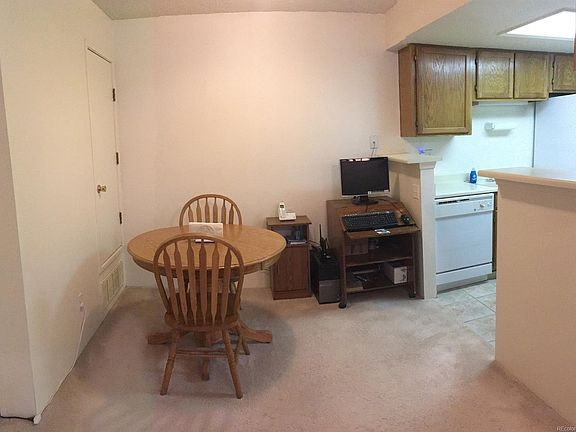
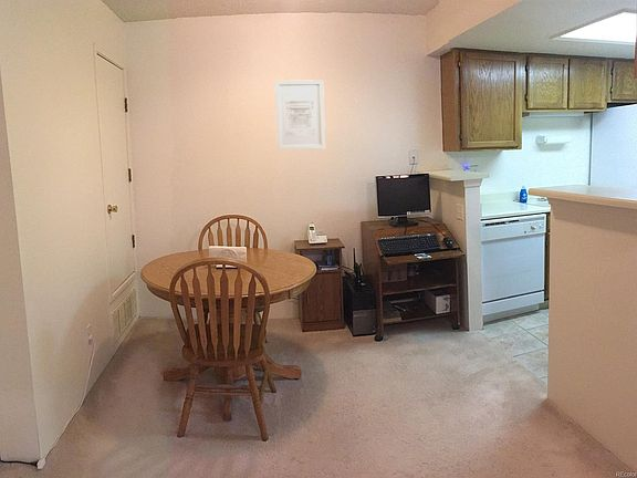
+ wall art [273,79,326,152]
